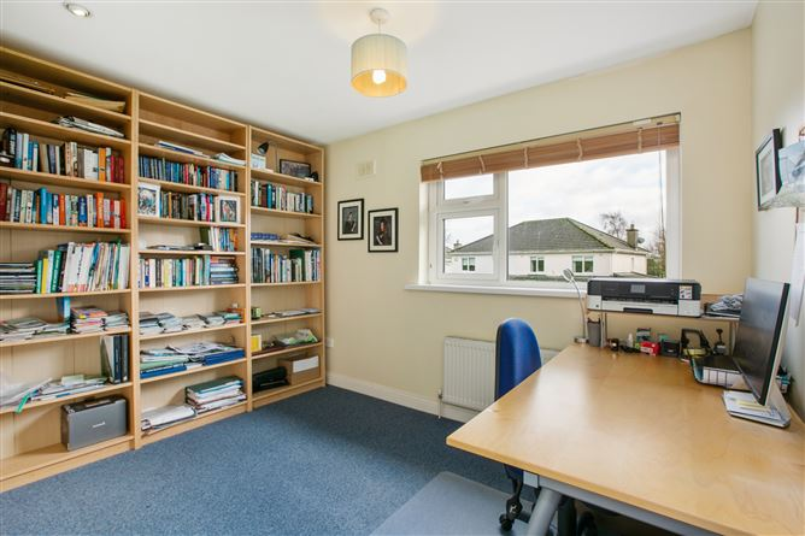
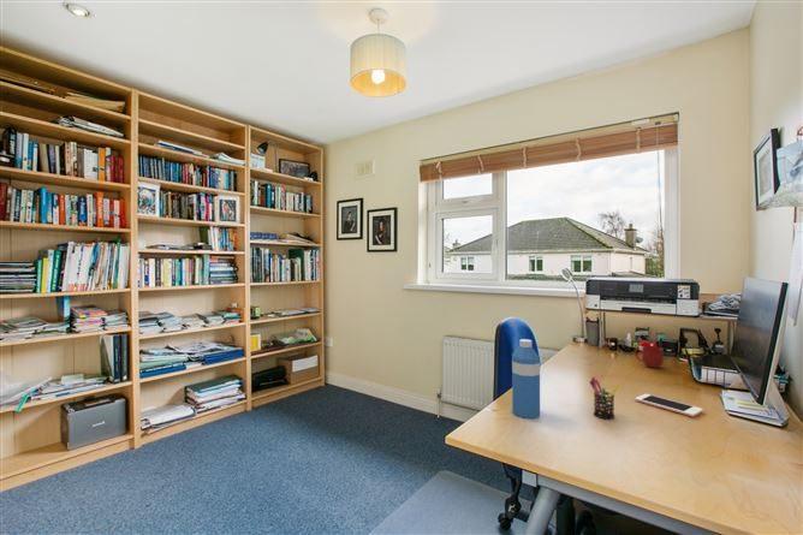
+ pen holder [588,376,620,421]
+ mug [634,345,665,369]
+ water bottle [511,338,541,420]
+ cell phone [635,393,704,418]
